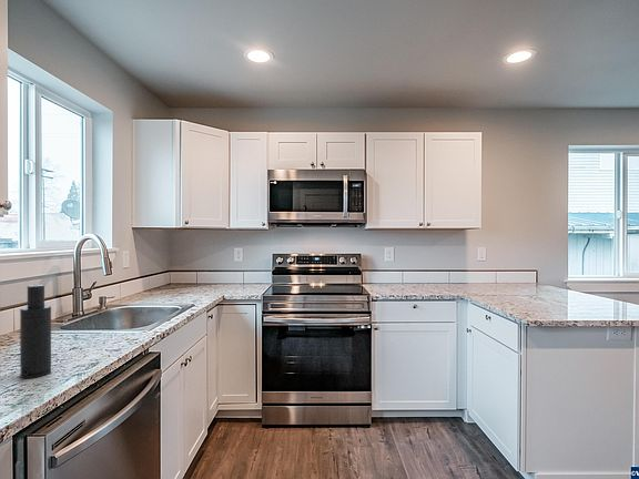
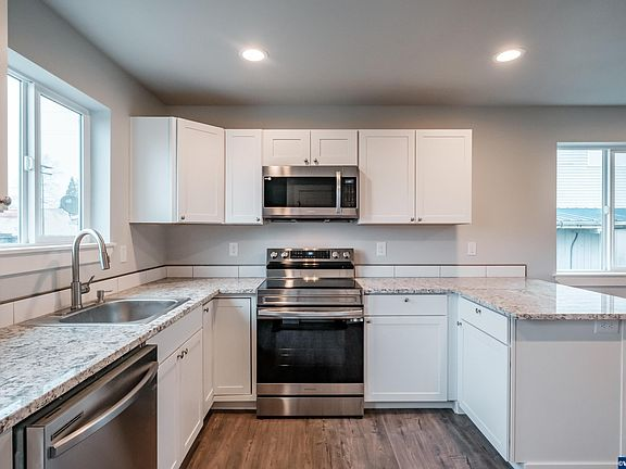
- atomizer [19,284,52,379]
